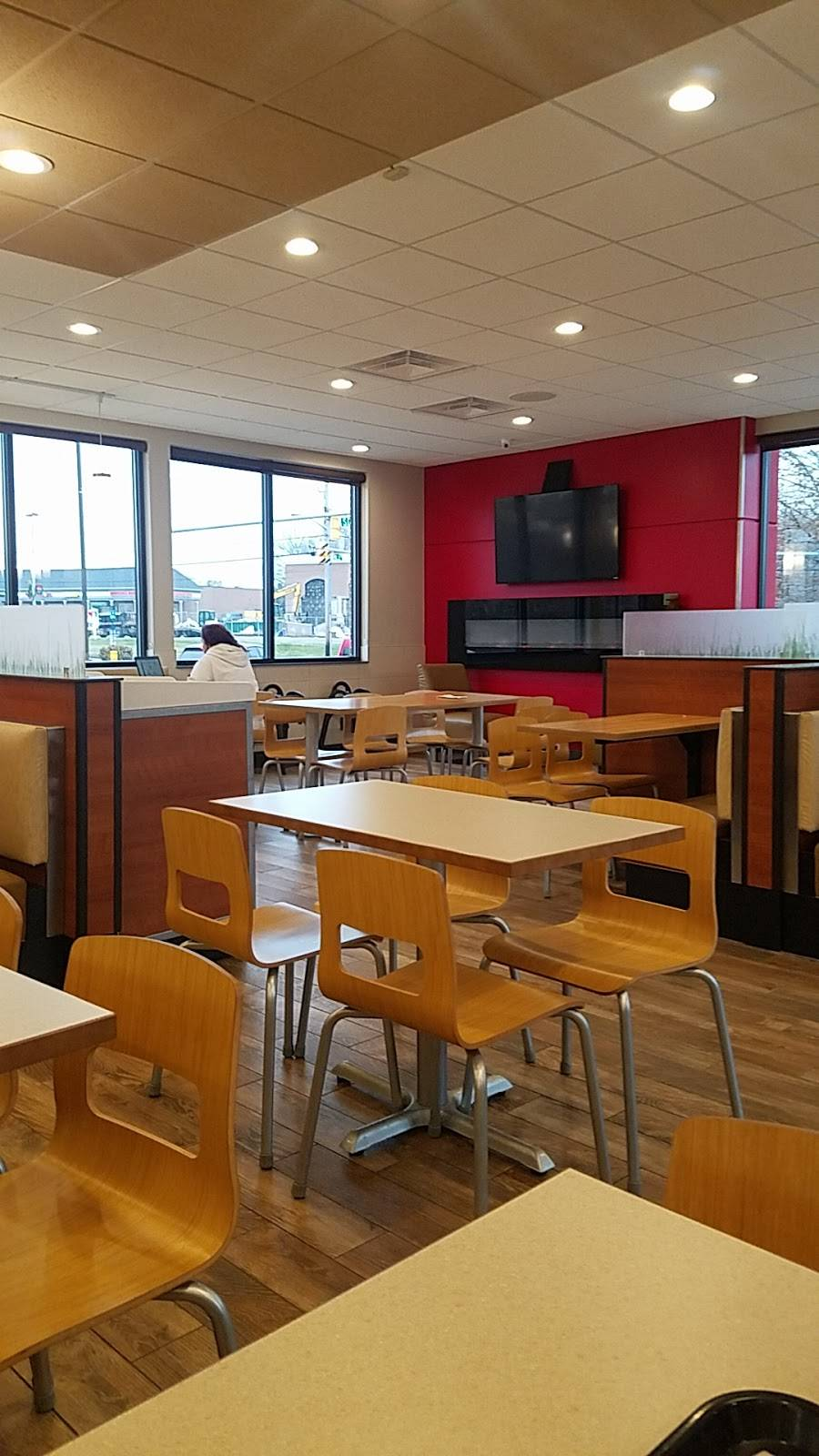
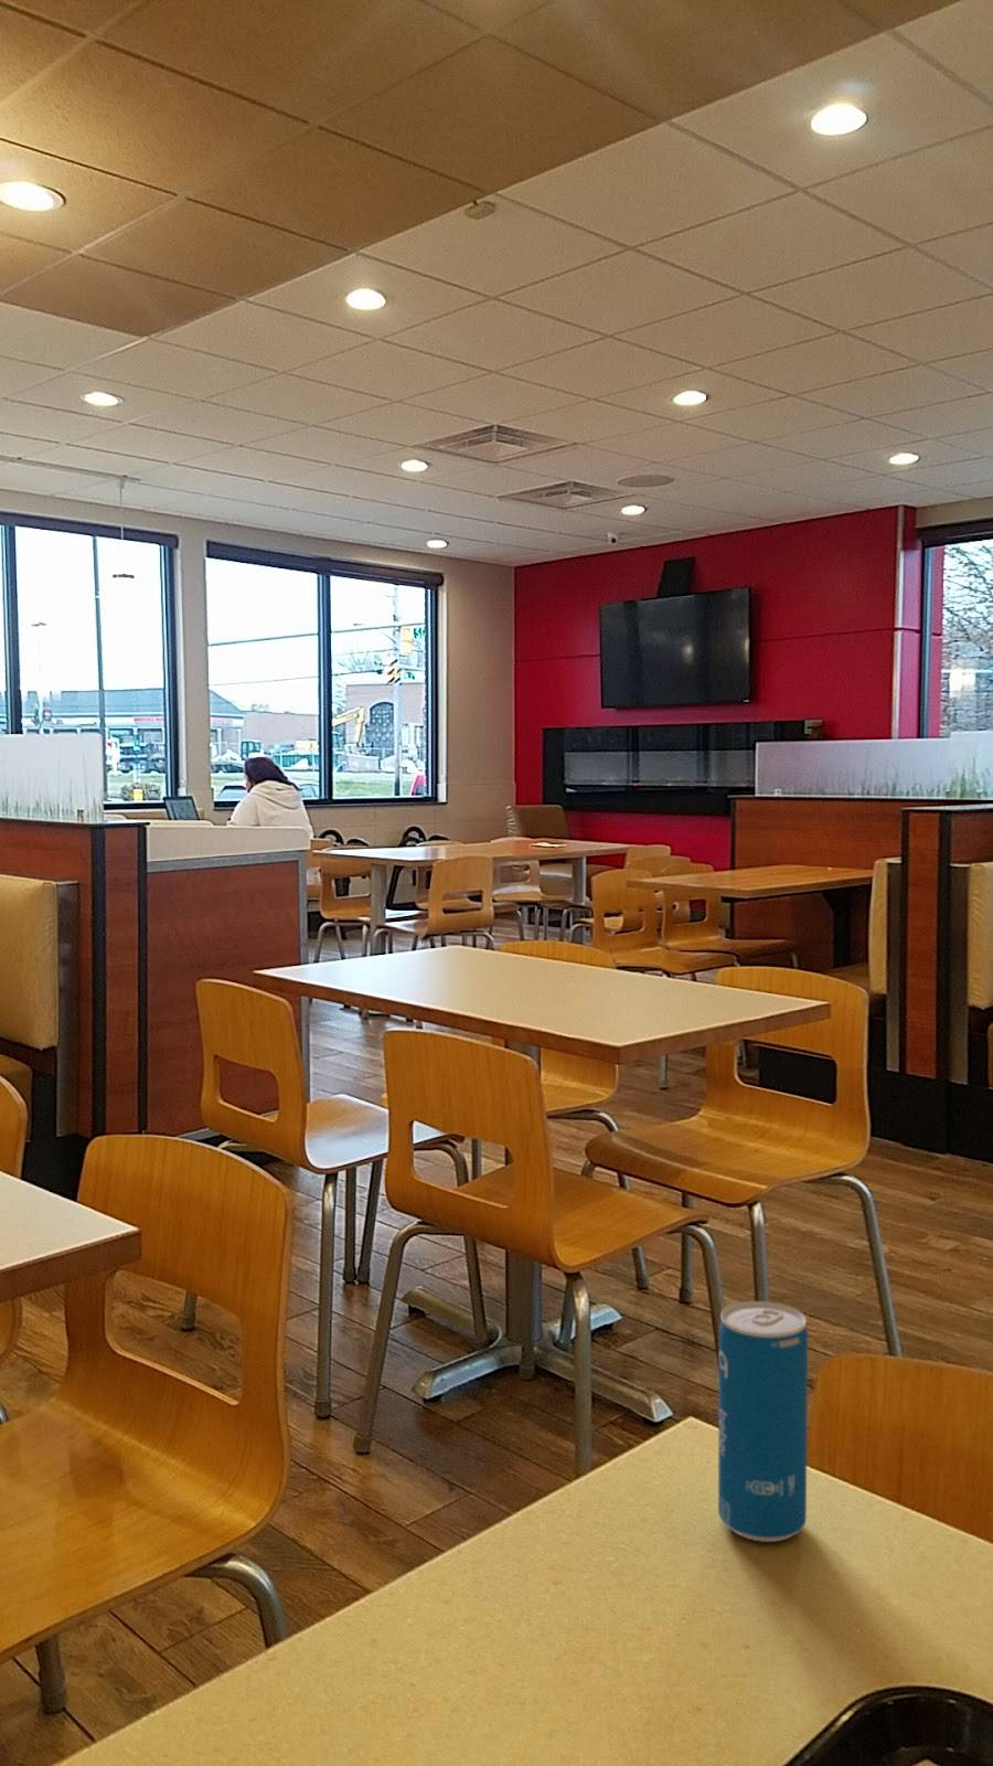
+ beverage can [717,1300,809,1543]
